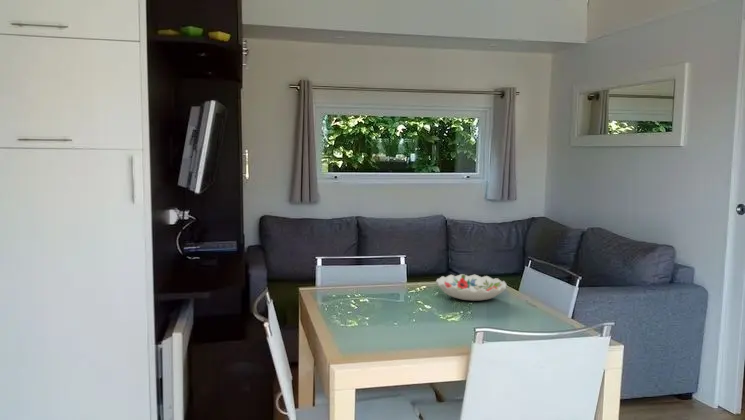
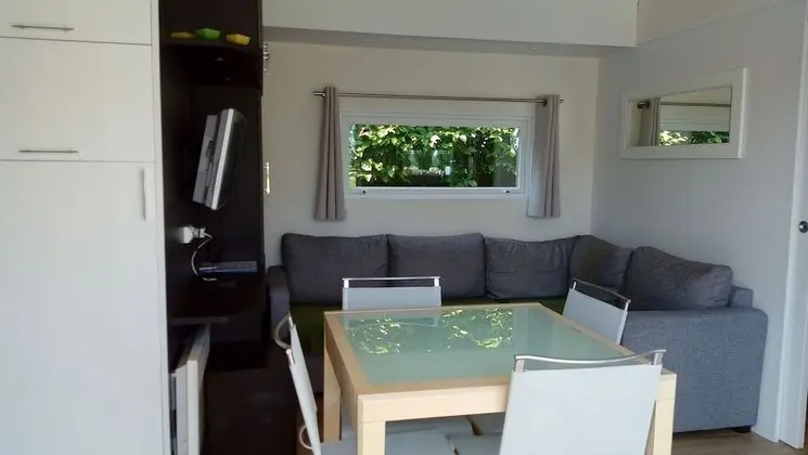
- decorative bowl [435,273,508,302]
